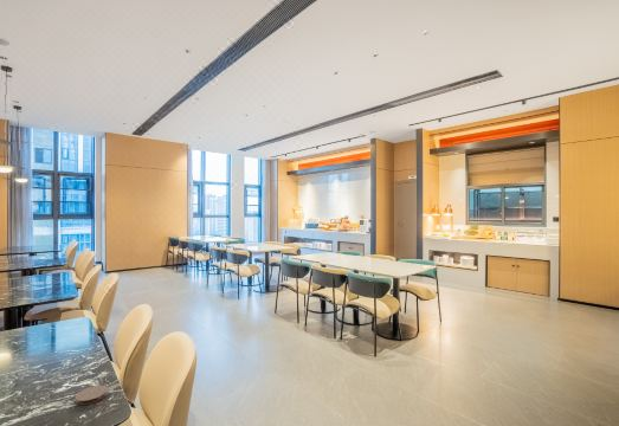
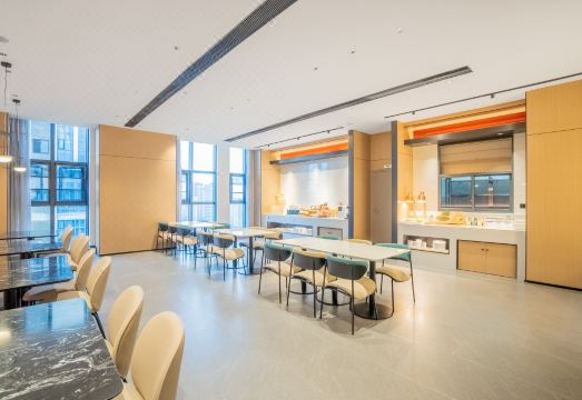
- coaster [75,385,109,406]
